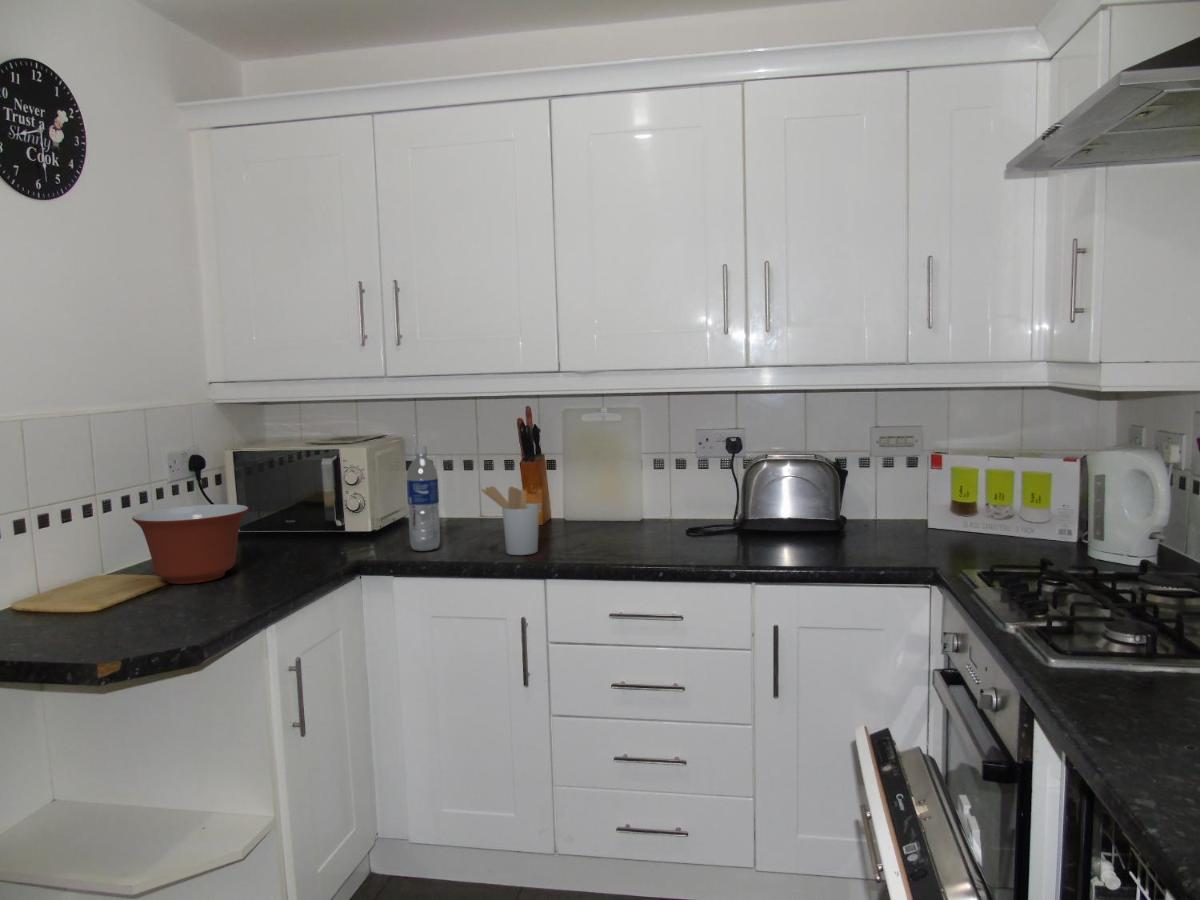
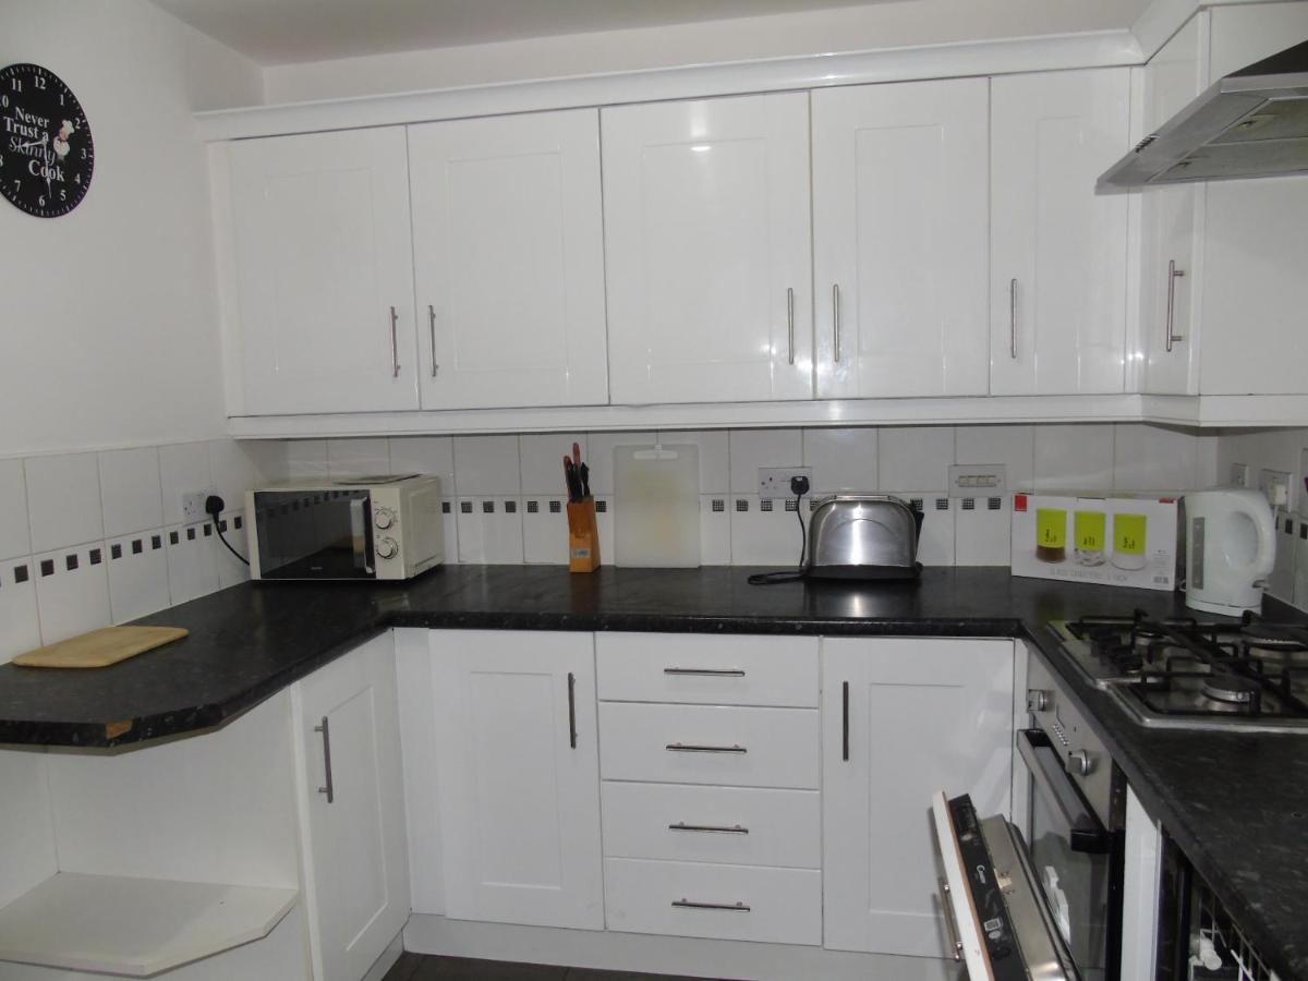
- mixing bowl [131,503,250,585]
- utensil holder [480,485,540,556]
- water bottle [406,444,441,552]
